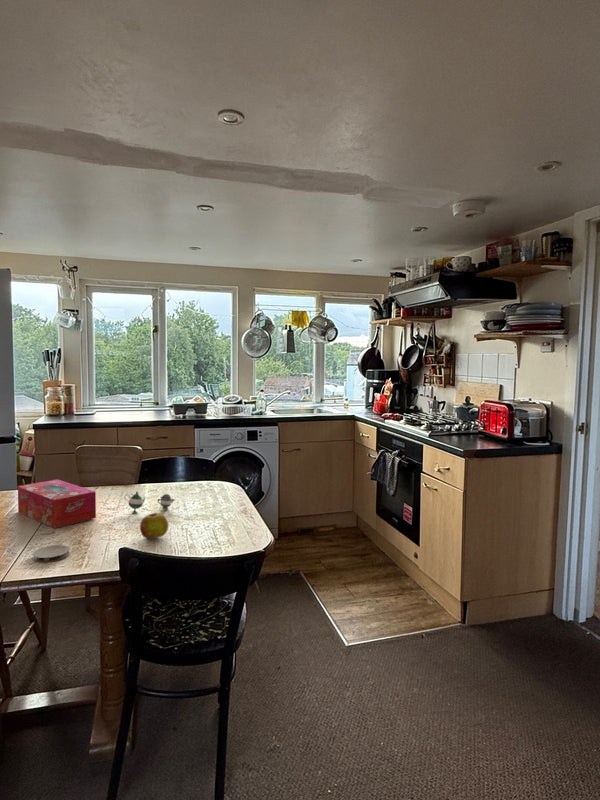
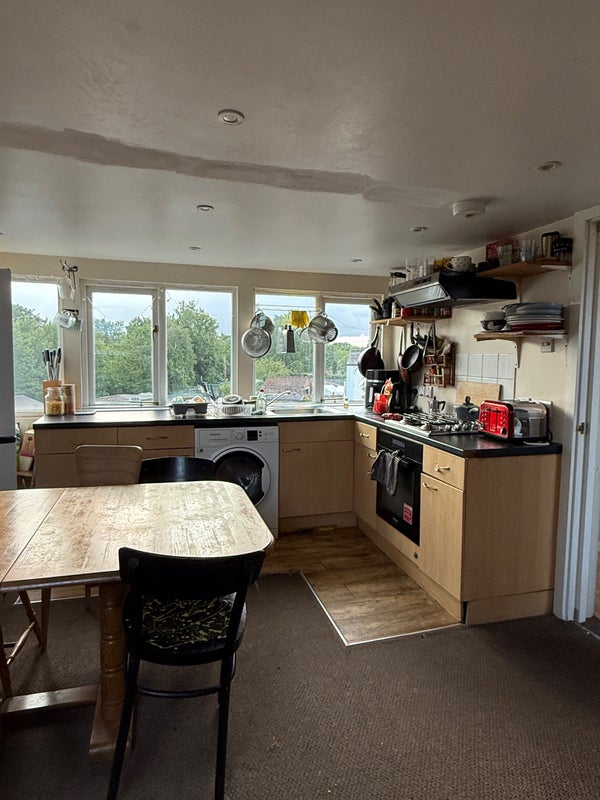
- coaster [32,544,71,563]
- teapot [123,491,175,514]
- tissue box [17,479,97,529]
- fruit [139,512,169,540]
